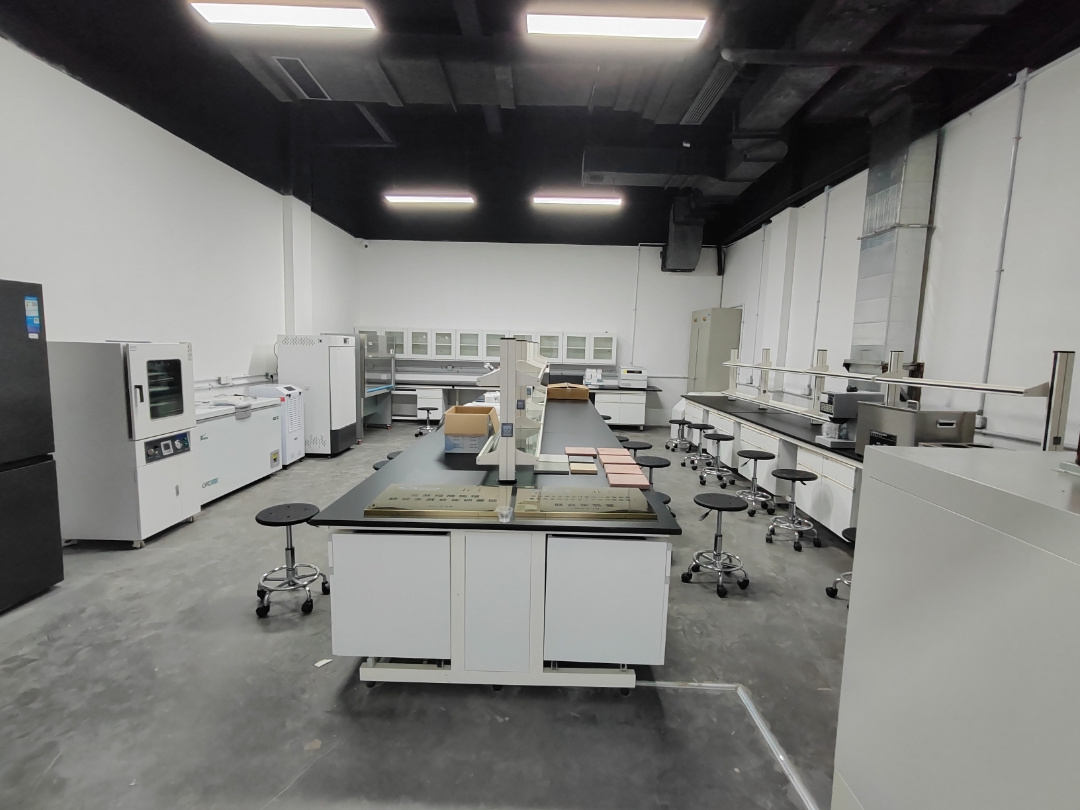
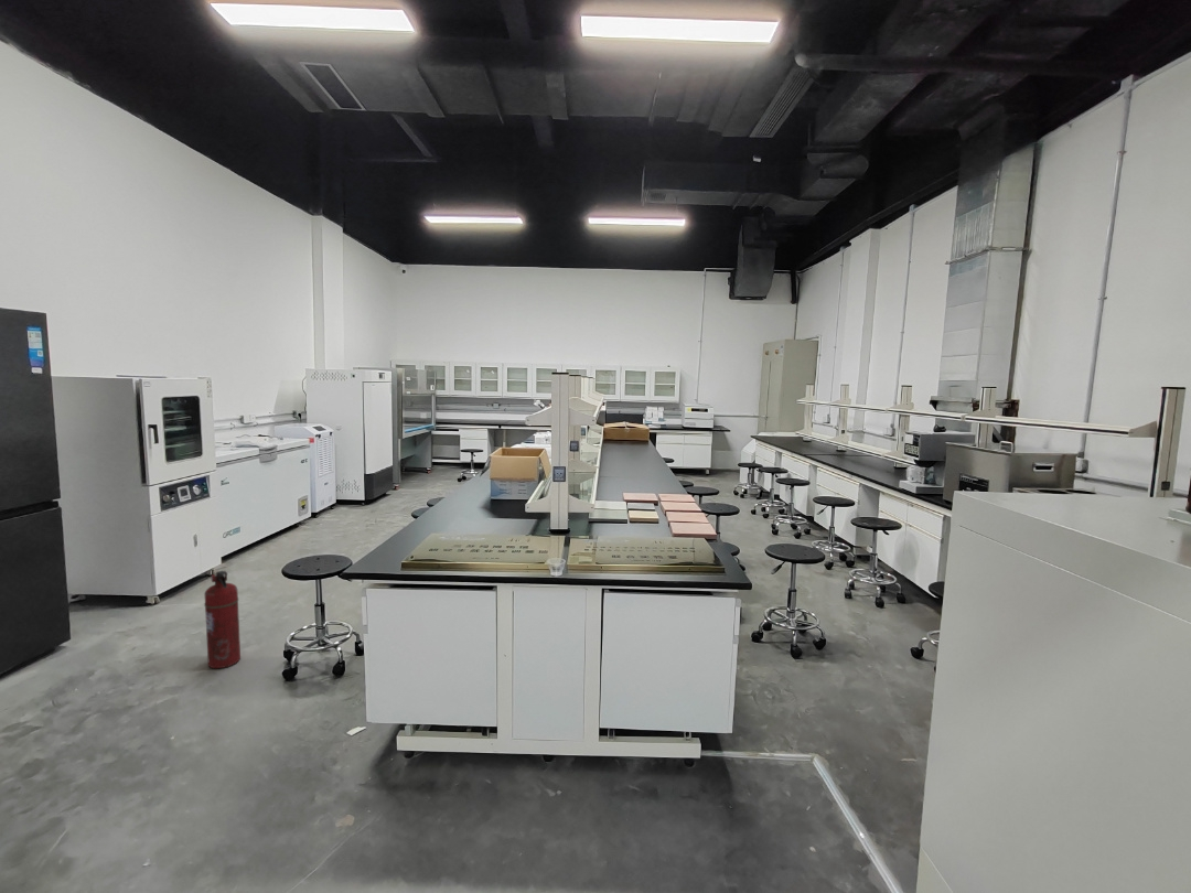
+ fire extinguisher [203,570,242,669]
